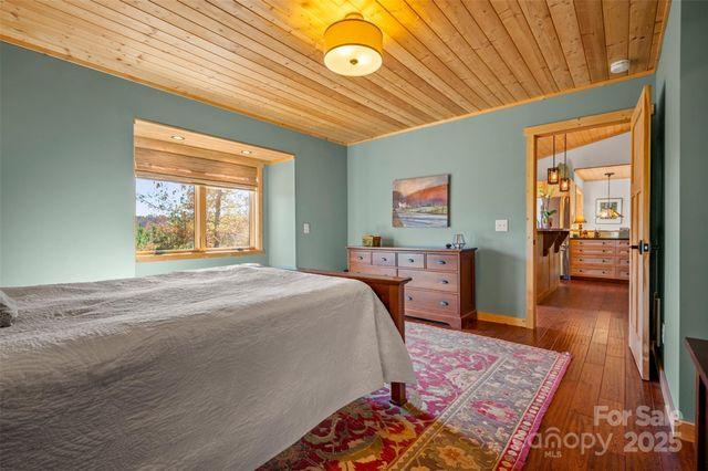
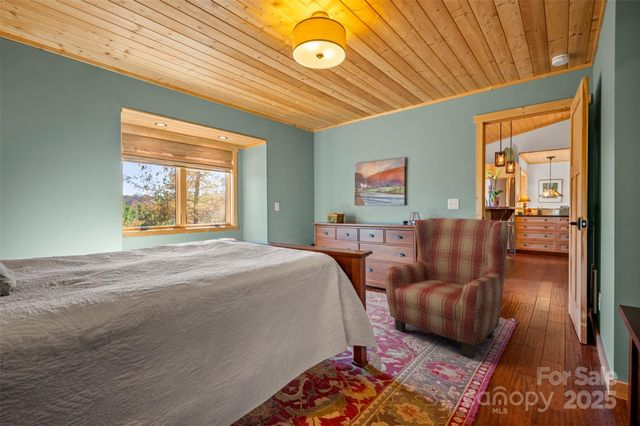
+ armchair [384,217,510,359]
